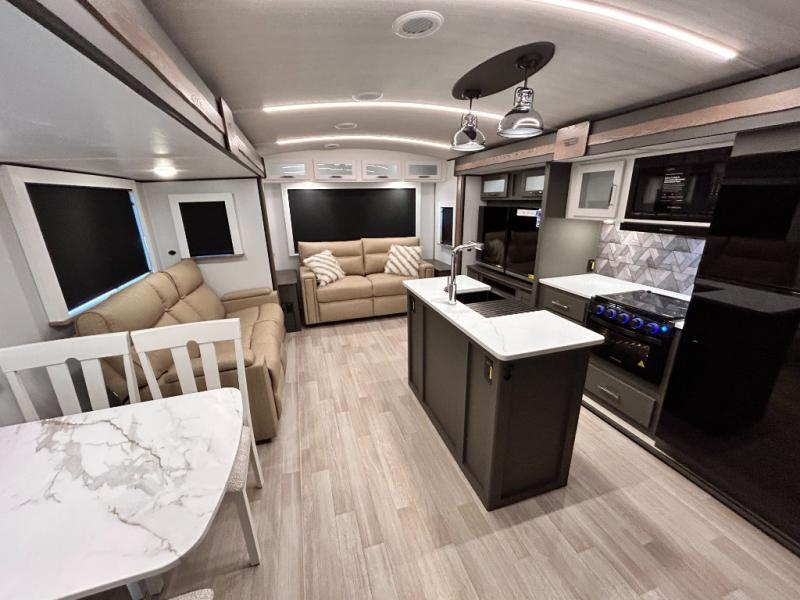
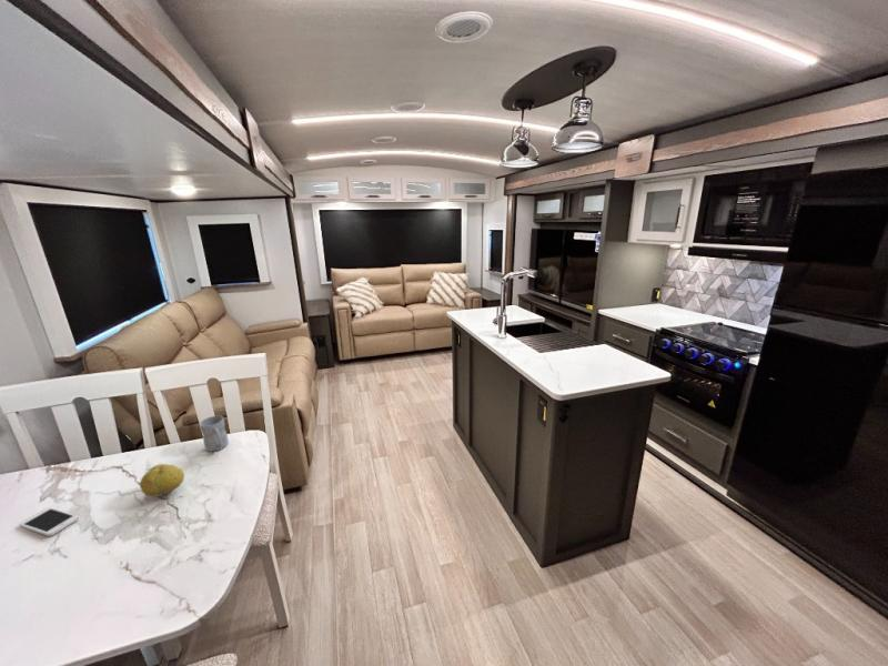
+ mug [199,415,230,452]
+ fruit [139,463,185,498]
+ smartphone [18,506,80,537]
